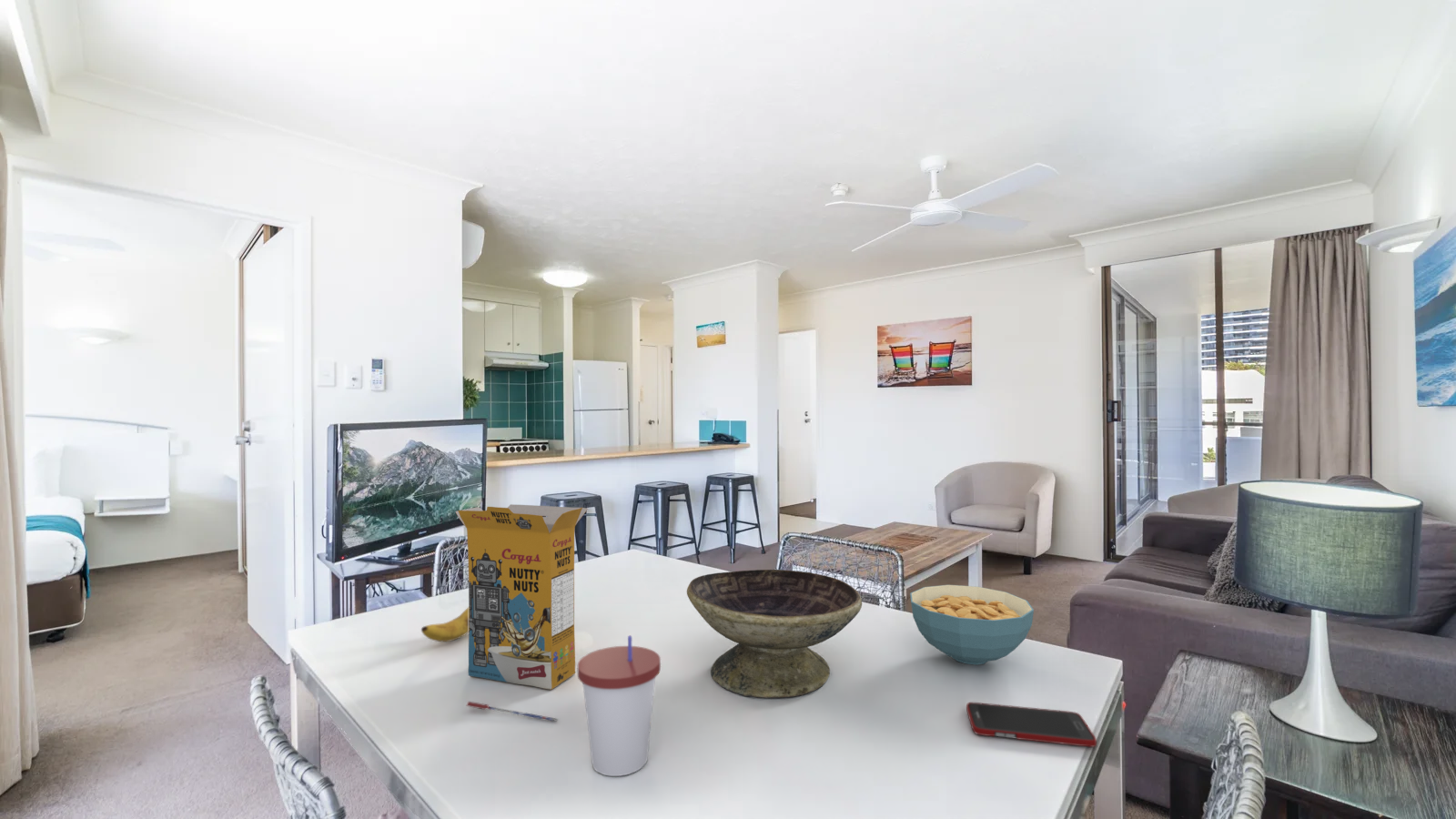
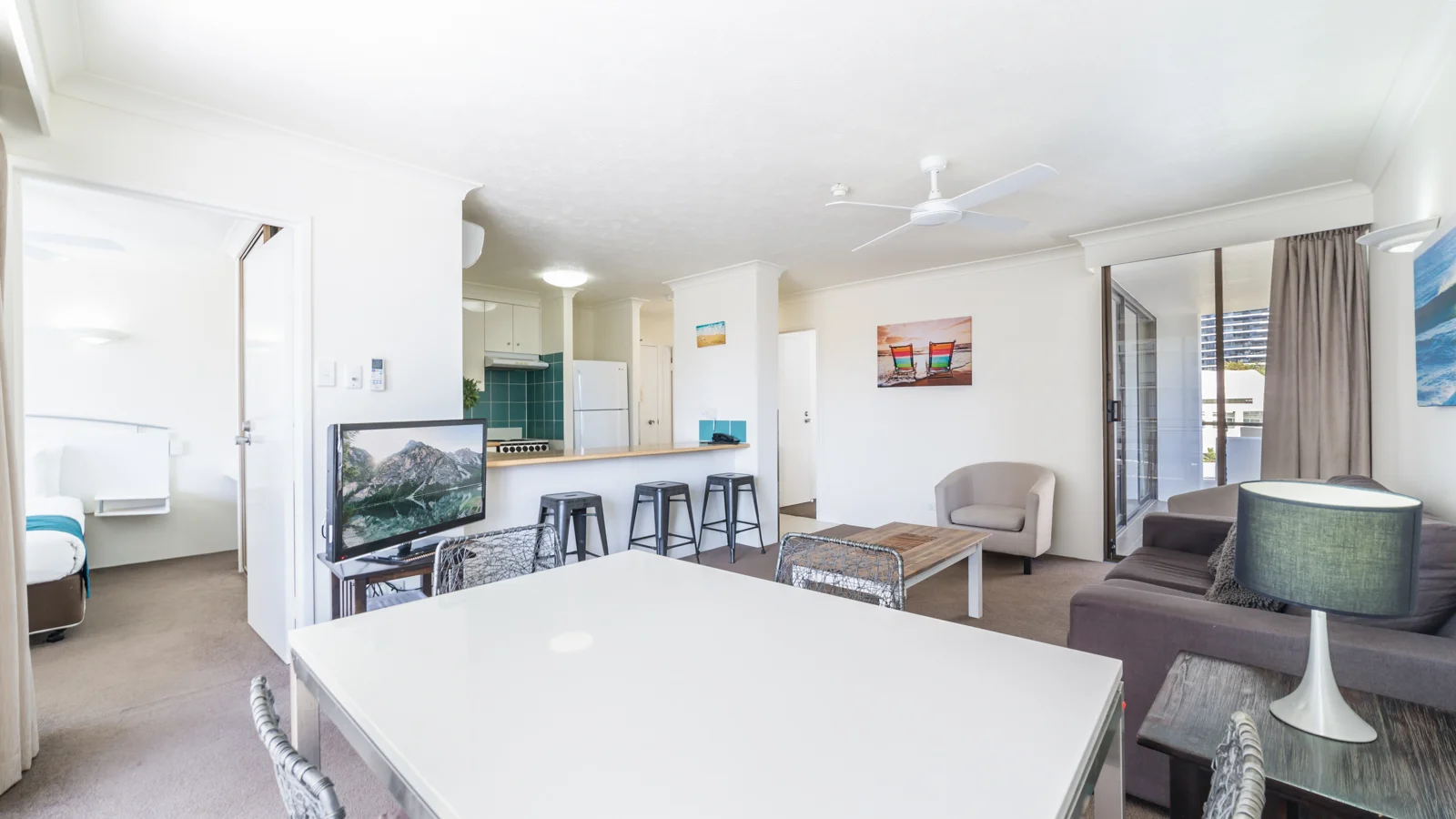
- decorative bowl [686,569,863,699]
- banana [420,606,469,642]
- cereal box [455,503,589,691]
- cup [577,634,662,777]
- cell phone [966,702,1097,748]
- pen [466,701,559,723]
- cereal bowl [909,584,1035,665]
